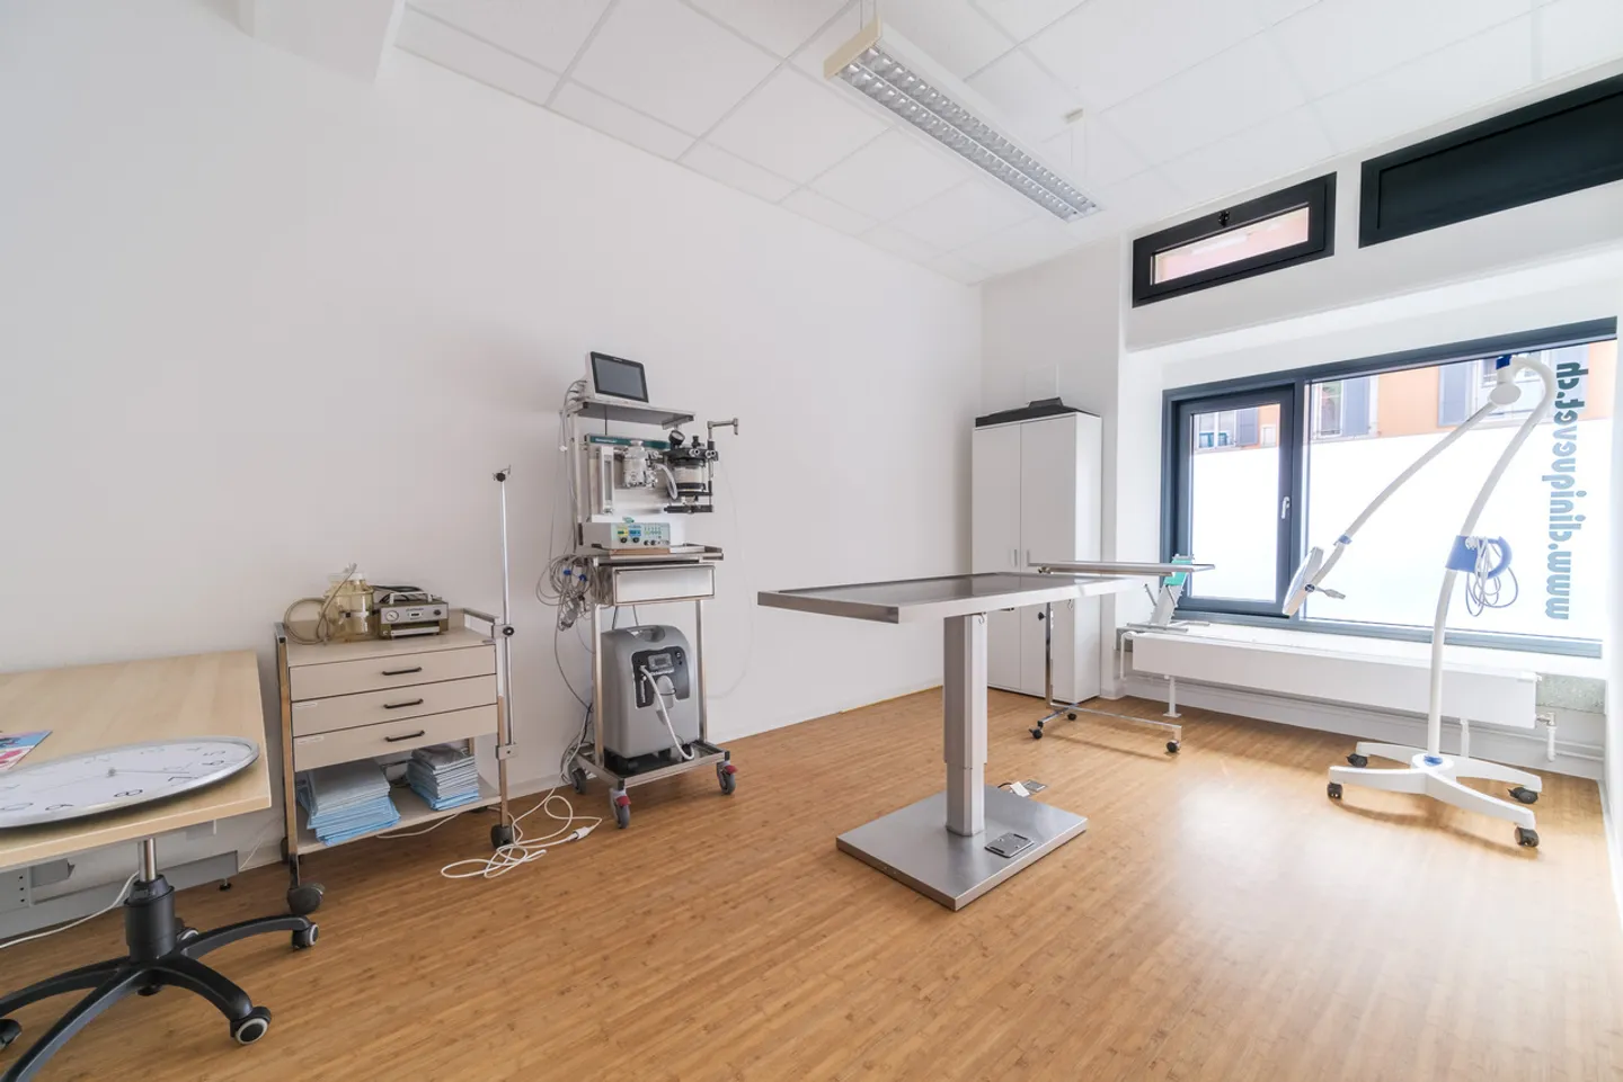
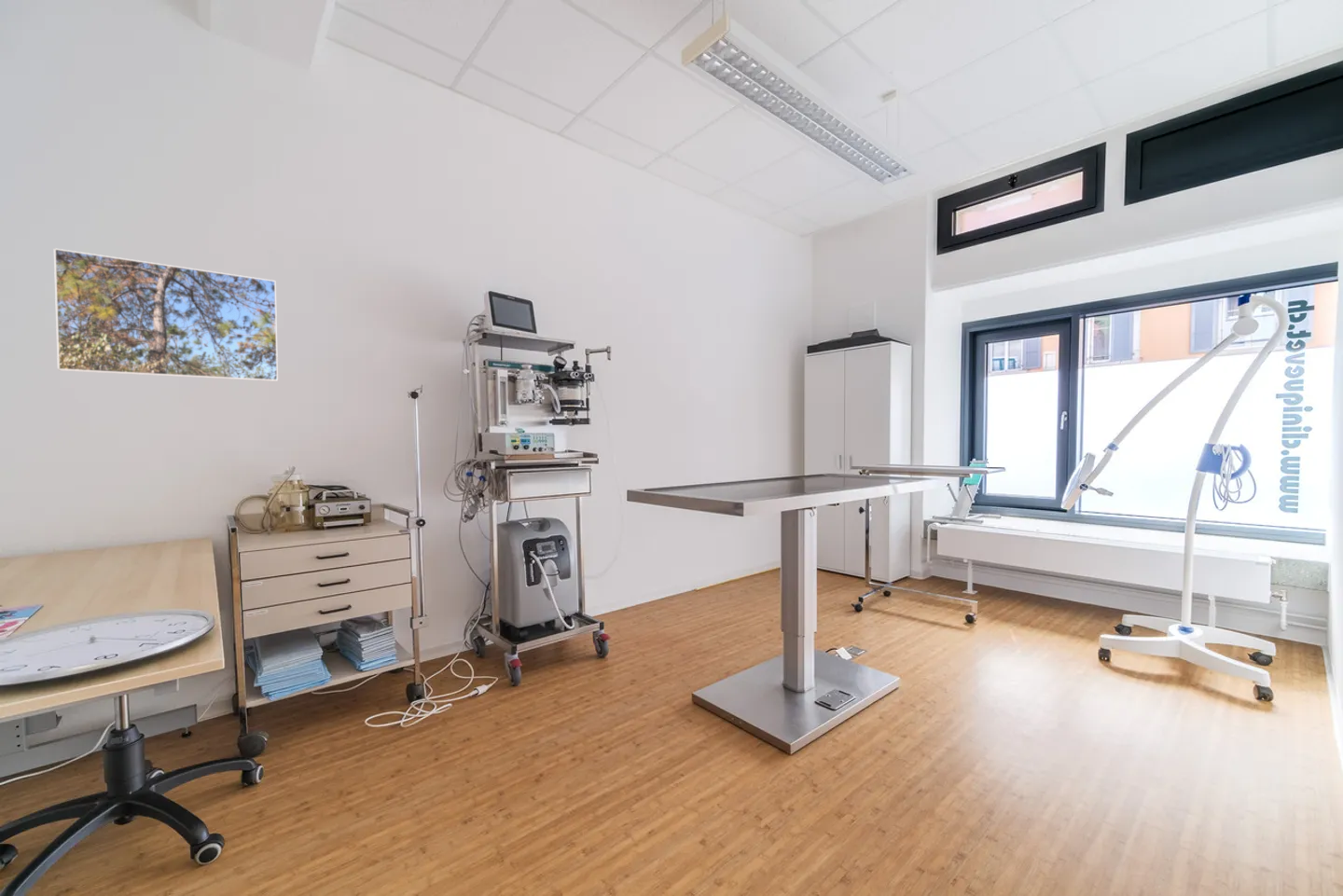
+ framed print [53,247,279,382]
